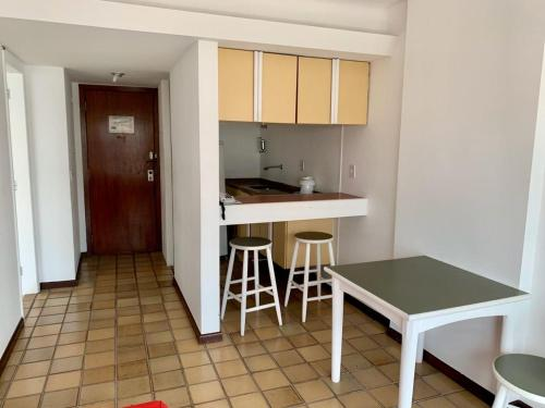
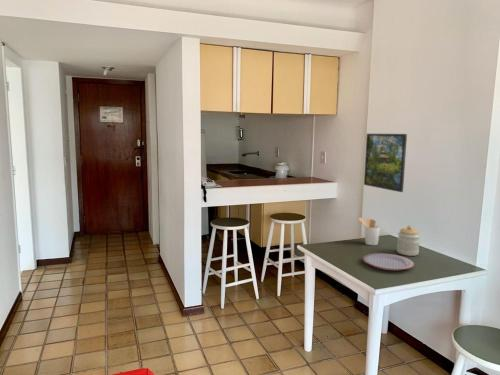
+ plate [362,252,415,271]
+ jar [396,225,421,257]
+ utensil holder [357,216,381,246]
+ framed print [363,133,408,193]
